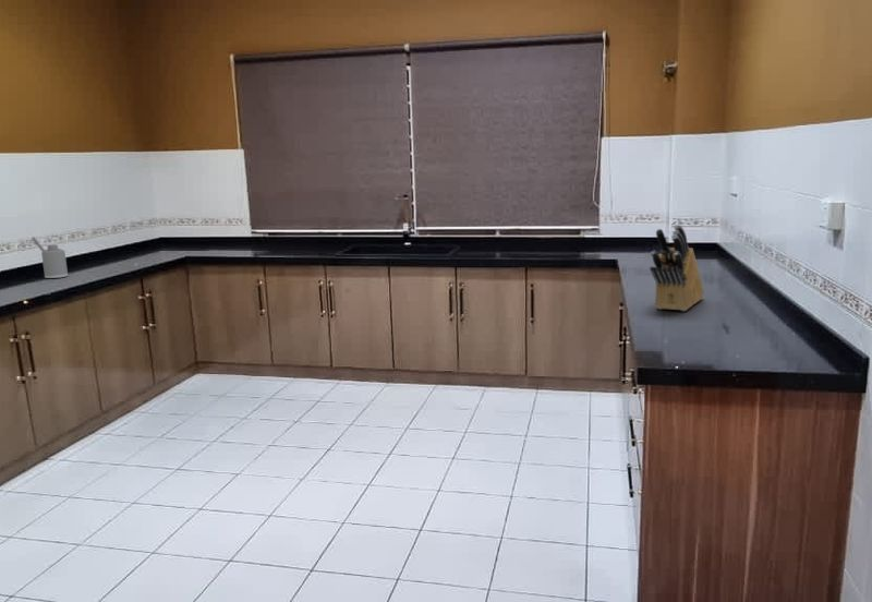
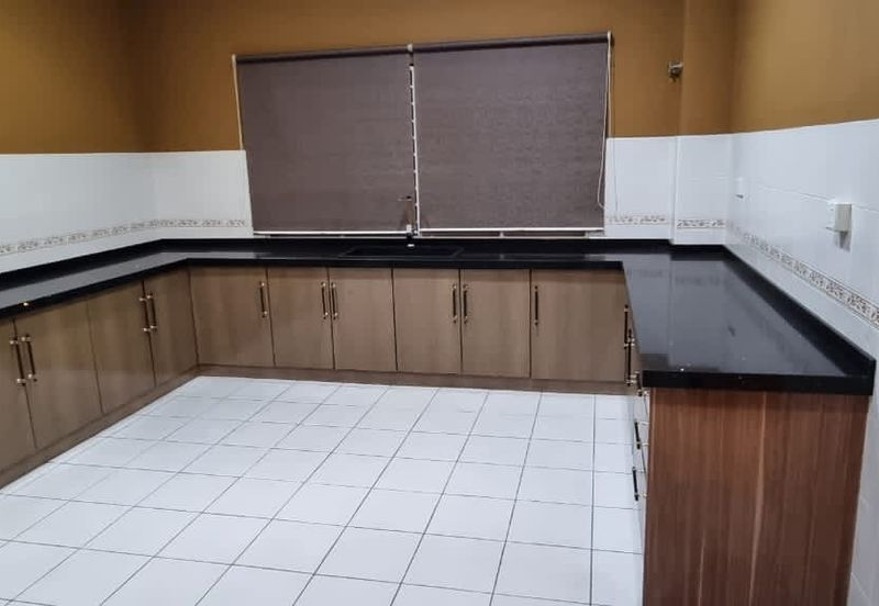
- soap dispenser [31,236,69,279]
- knife block [649,224,705,312]
